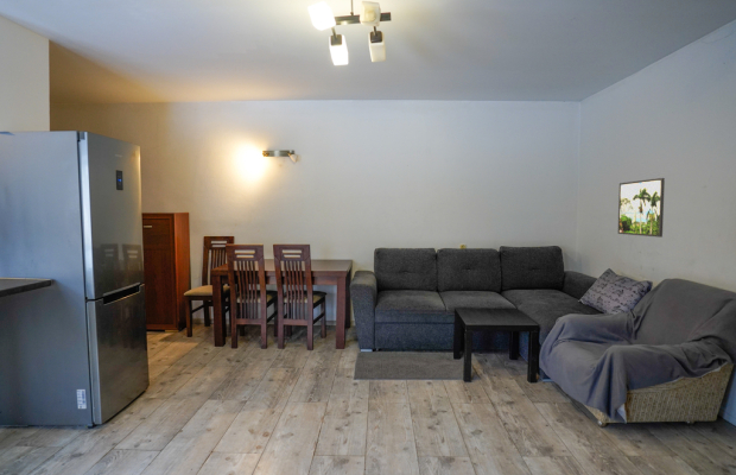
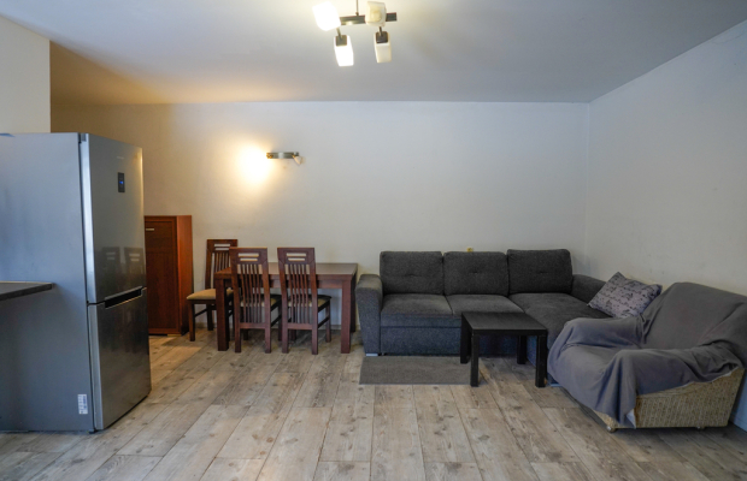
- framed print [617,177,666,239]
